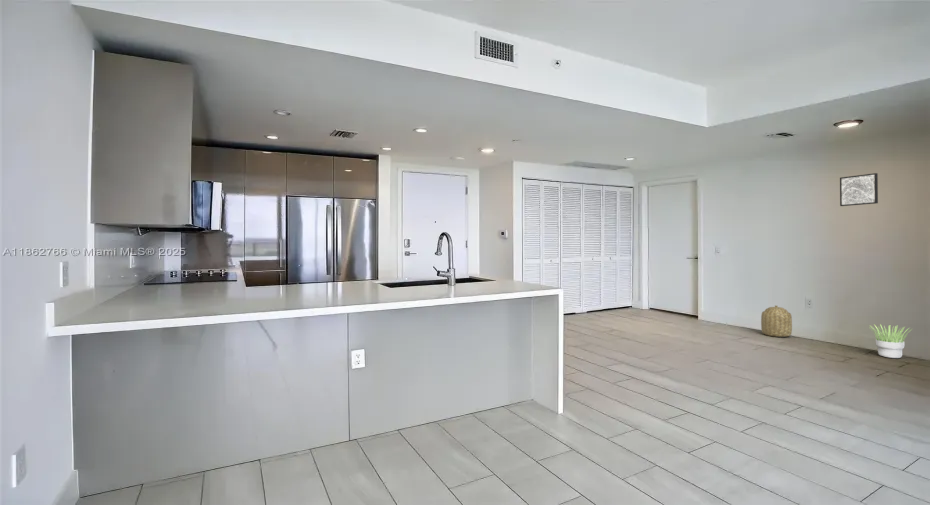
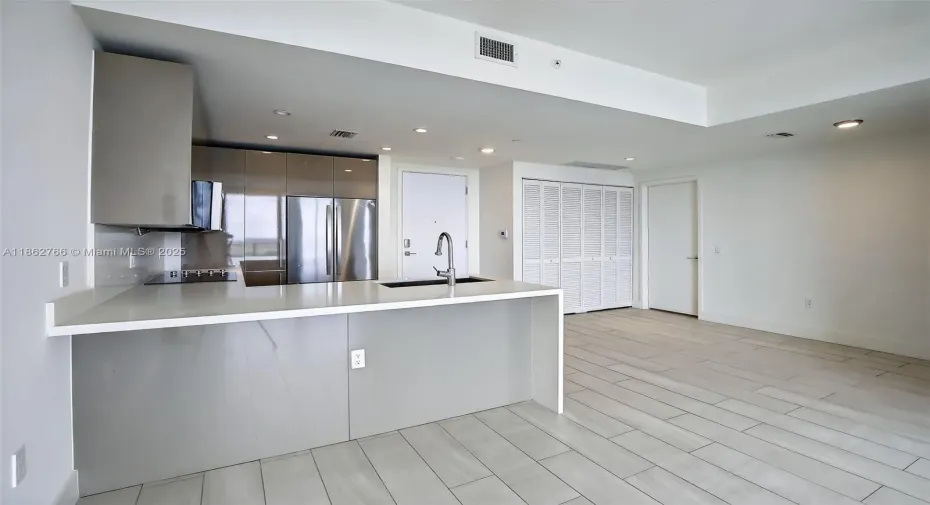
- potted plant [870,324,914,359]
- basket [760,305,793,338]
- wall art [839,172,879,207]
